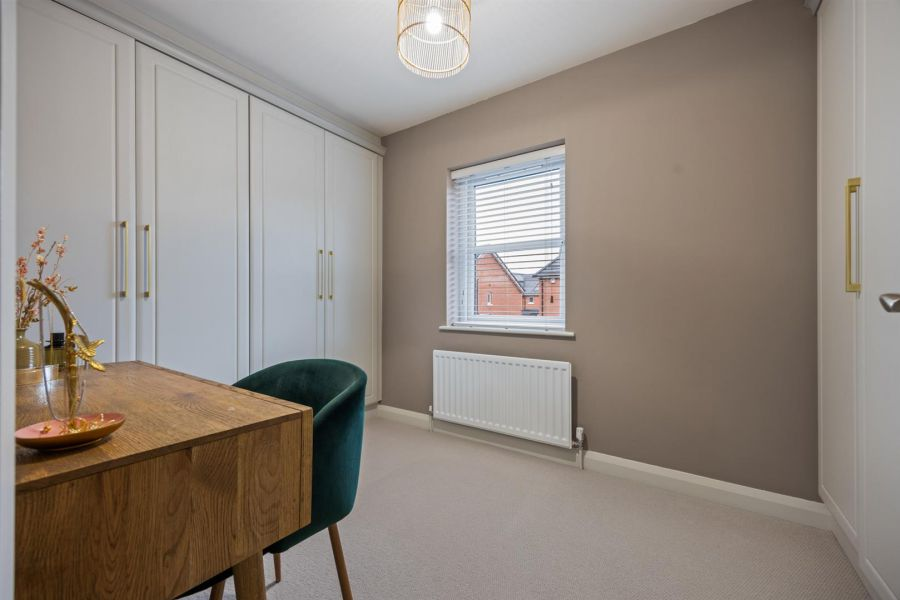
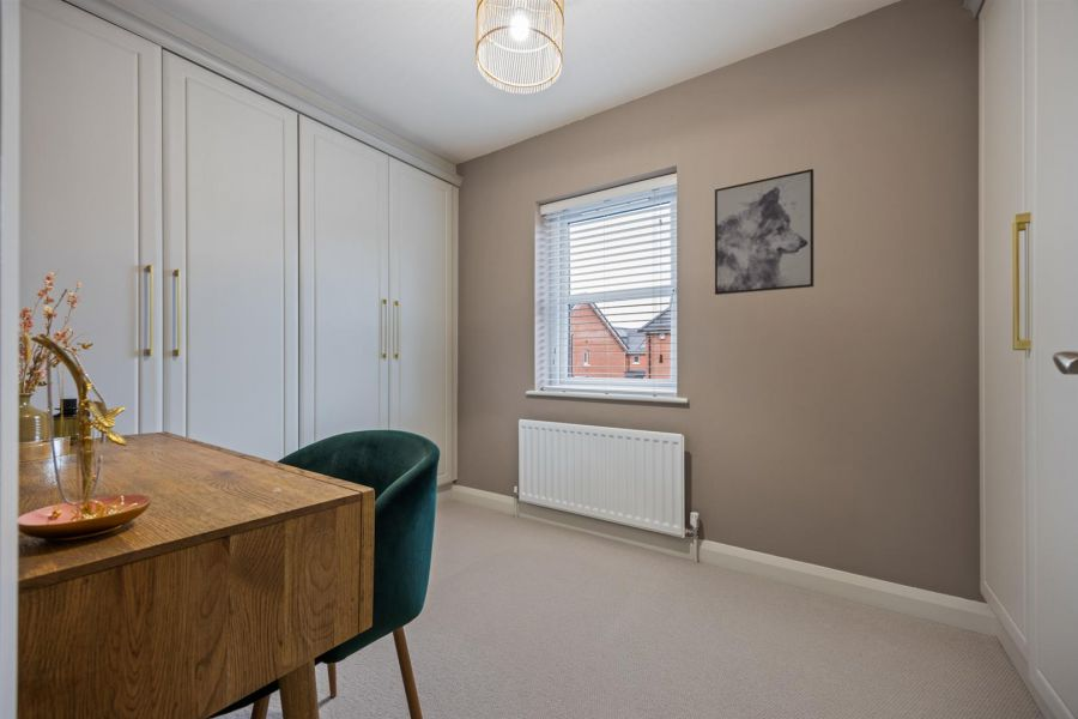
+ wall art [714,168,814,296]
